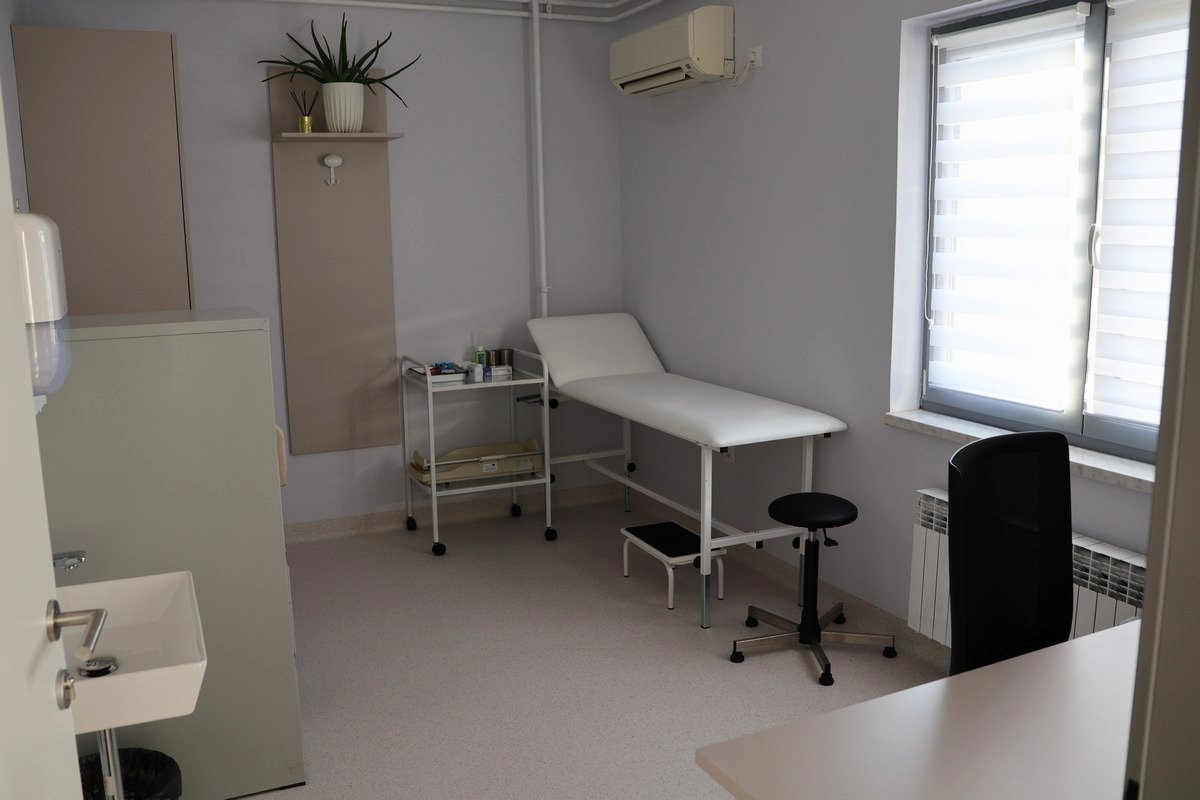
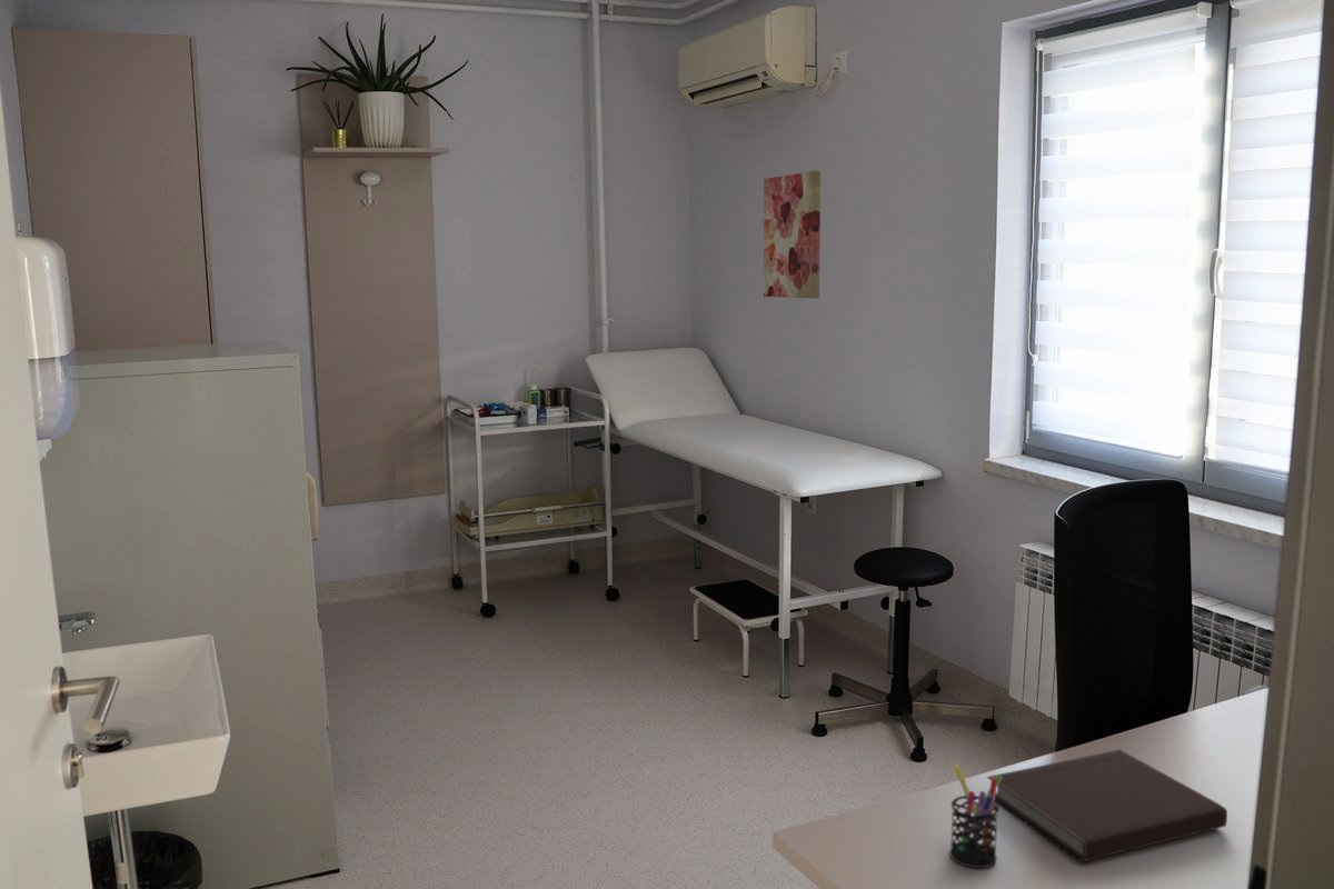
+ pen holder [948,765,1003,869]
+ notebook [986,748,1228,862]
+ wall art [763,170,822,299]
